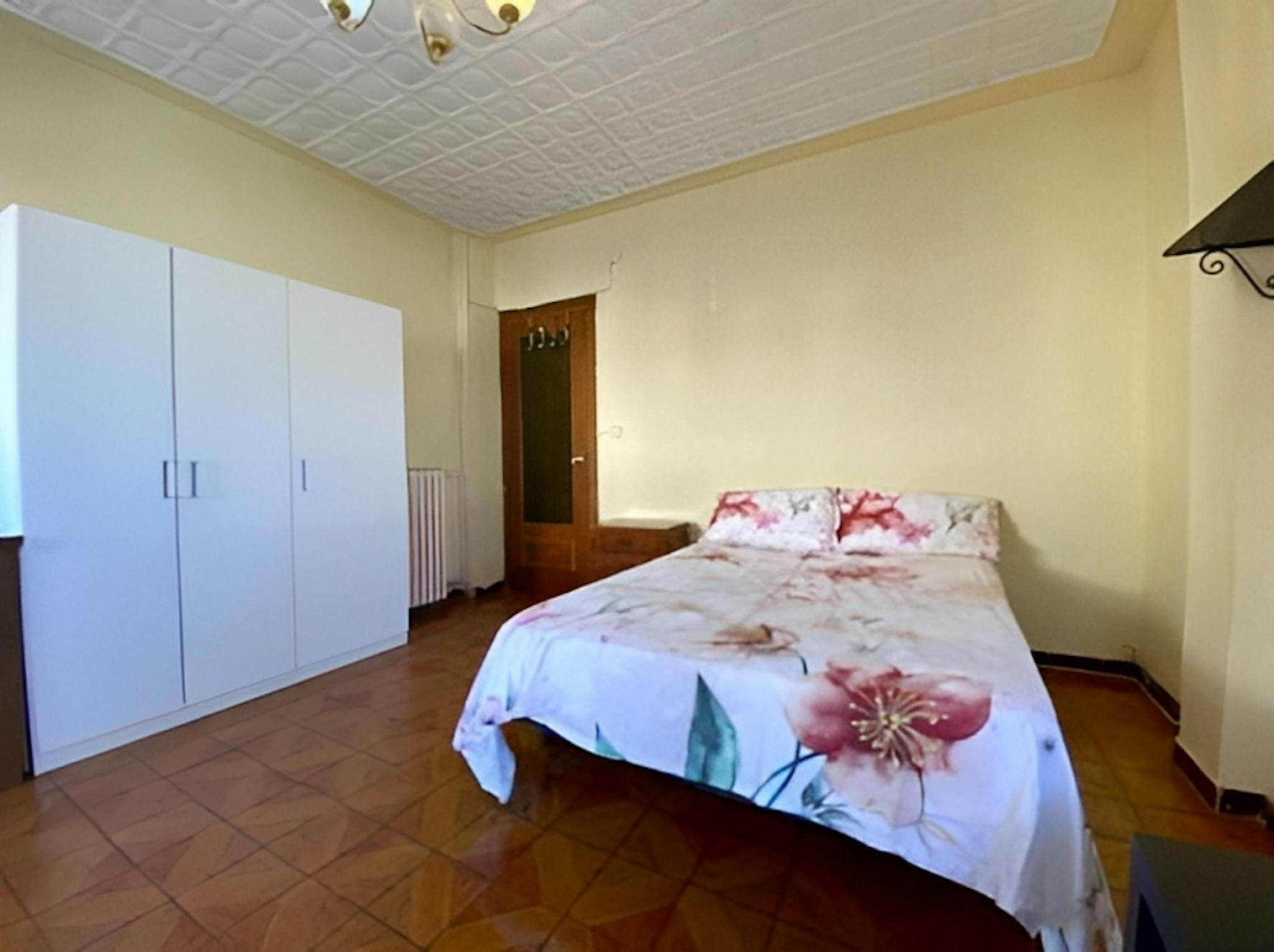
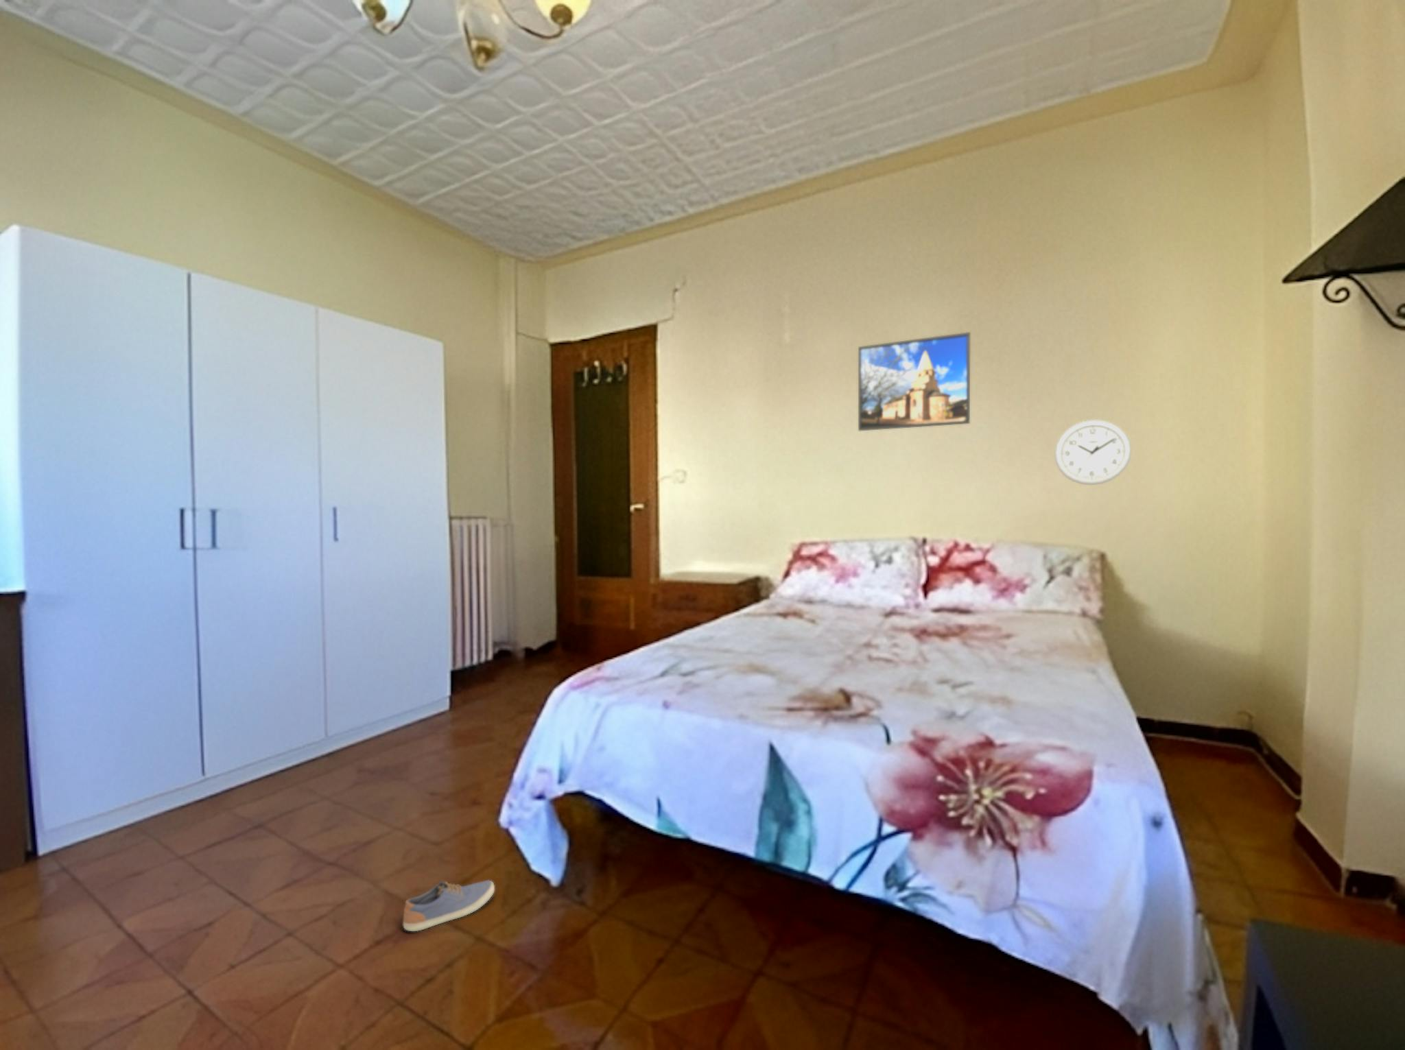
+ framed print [858,331,970,431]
+ sneaker [403,879,495,932]
+ wall clock [1054,419,1133,485]
